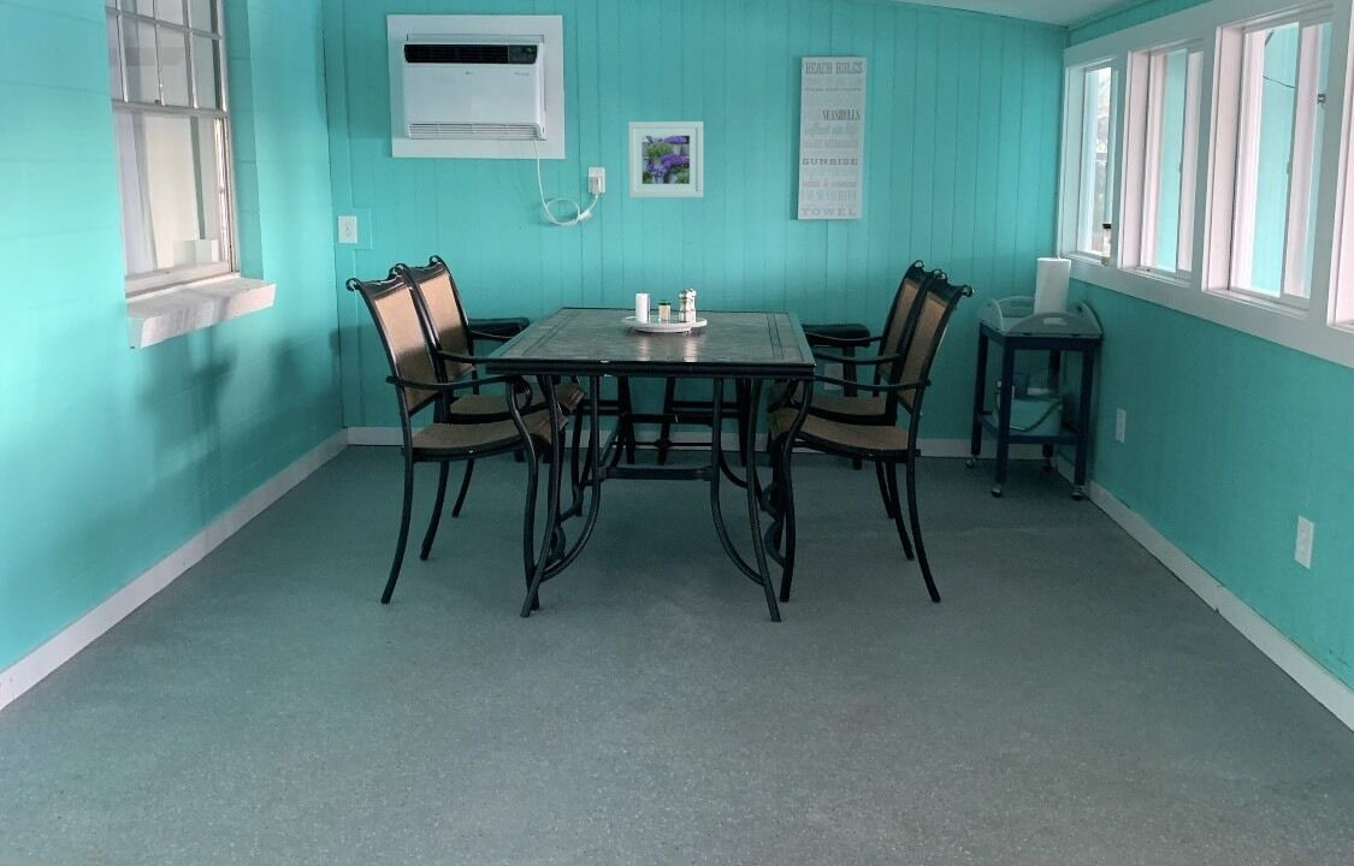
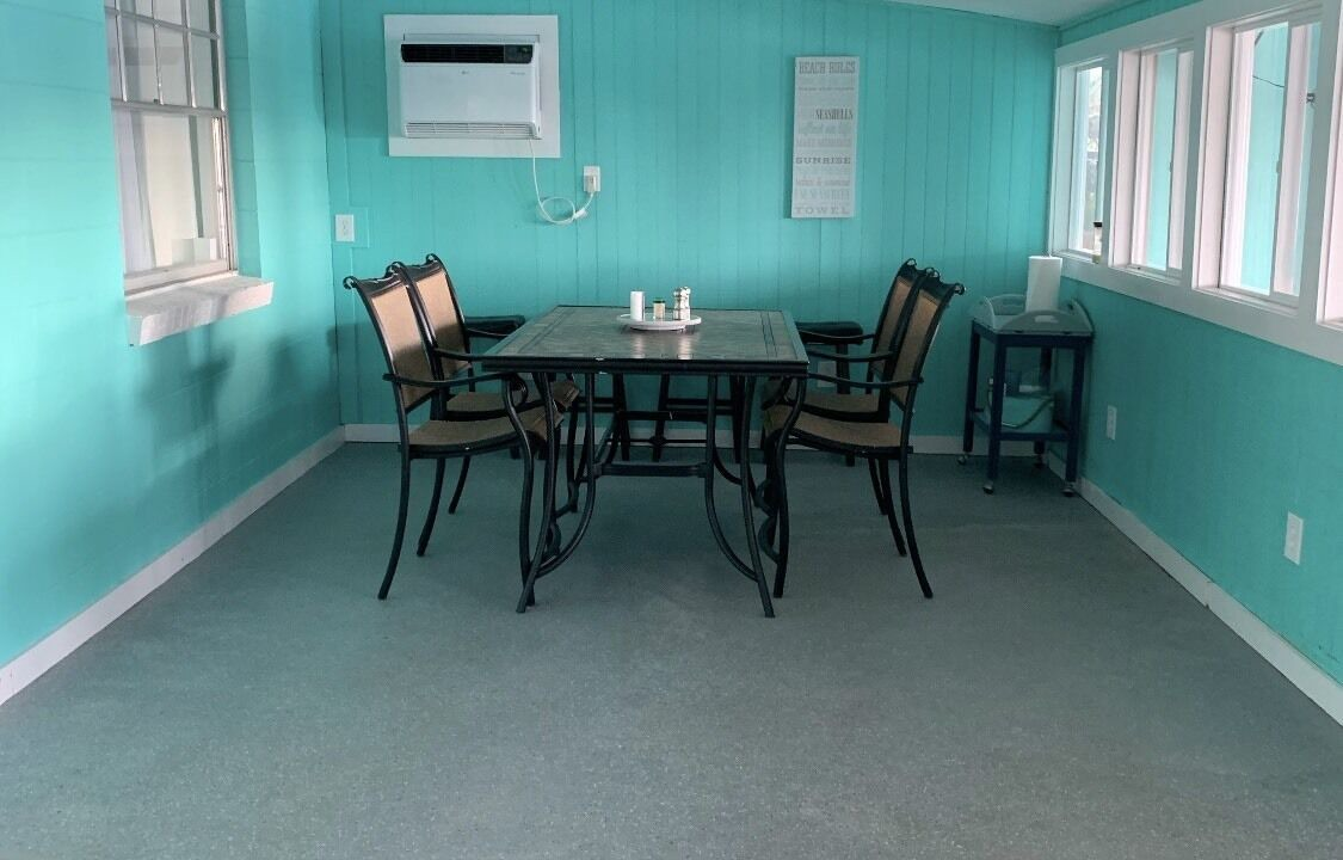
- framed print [627,120,704,198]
